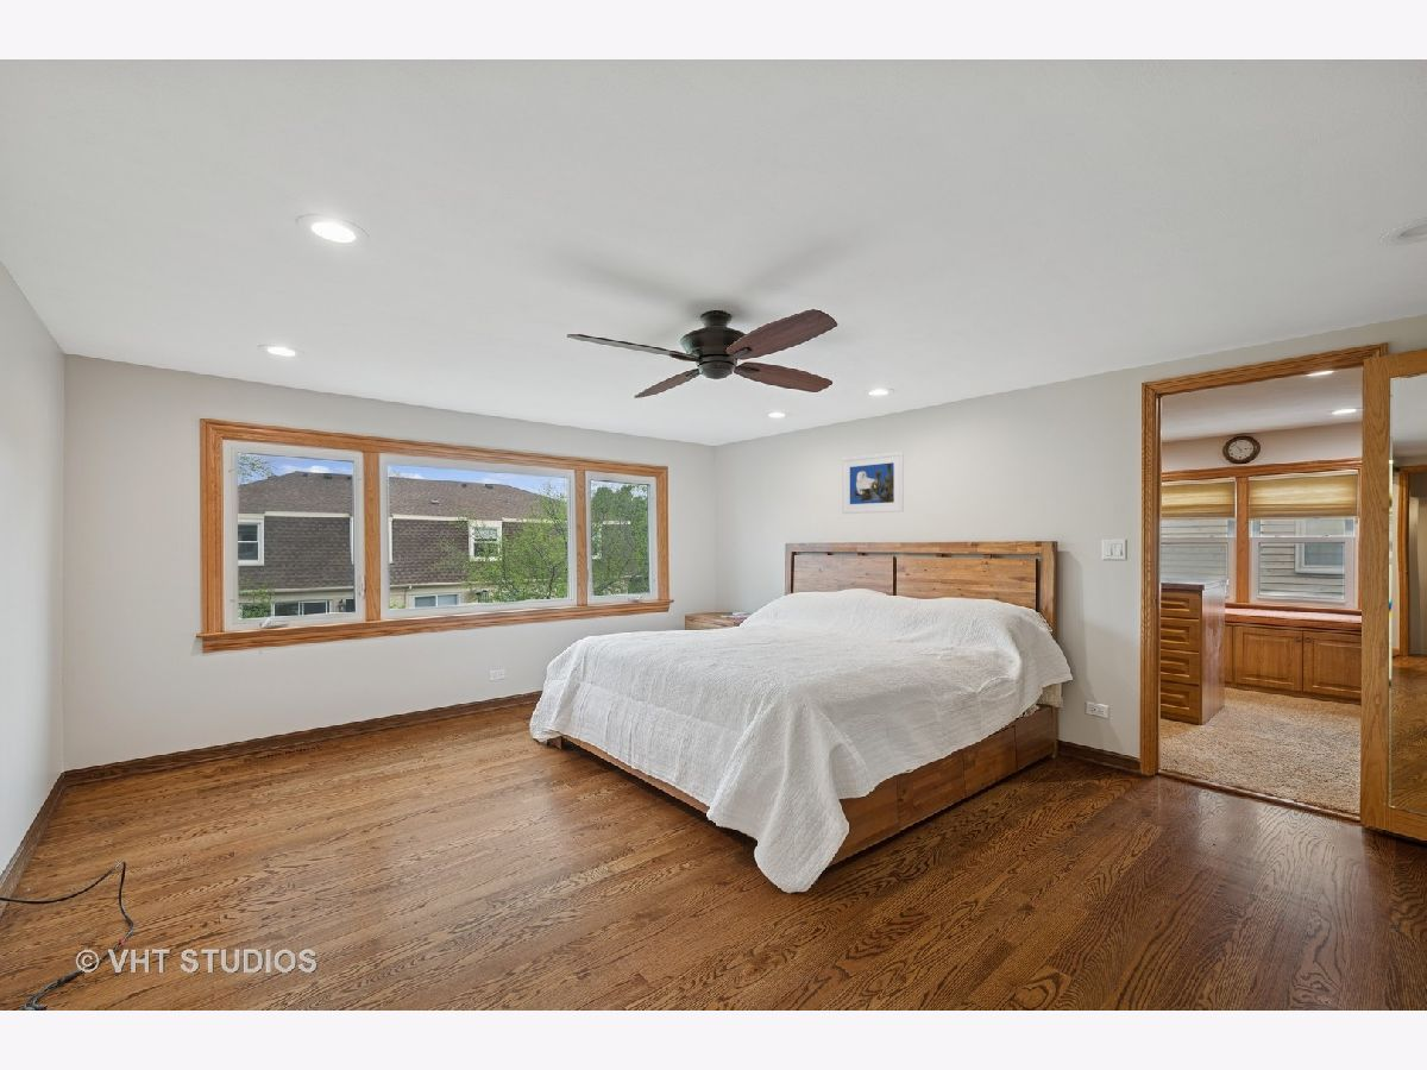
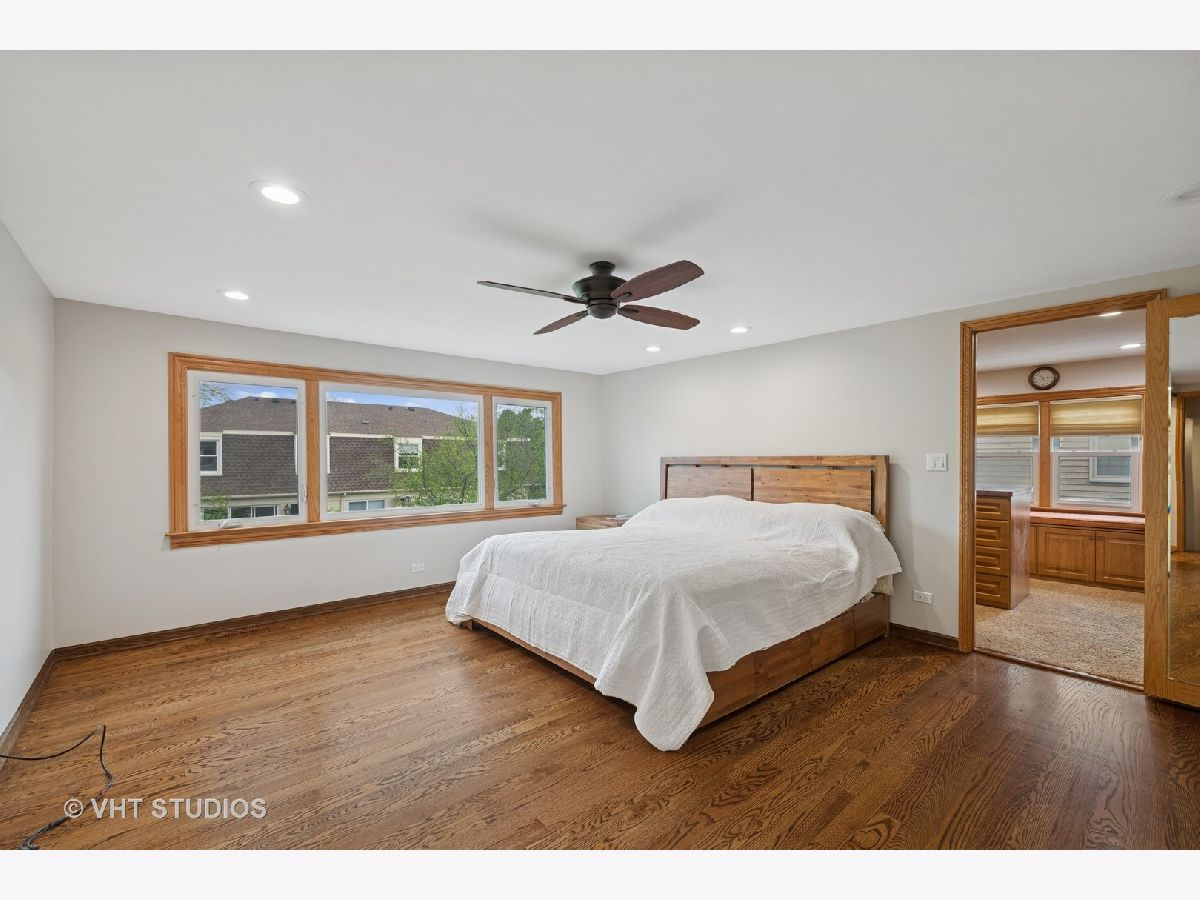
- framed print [841,451,905,515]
